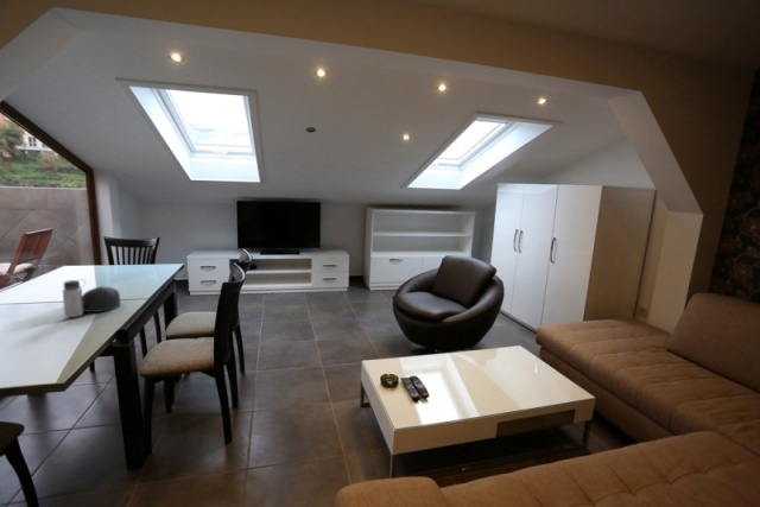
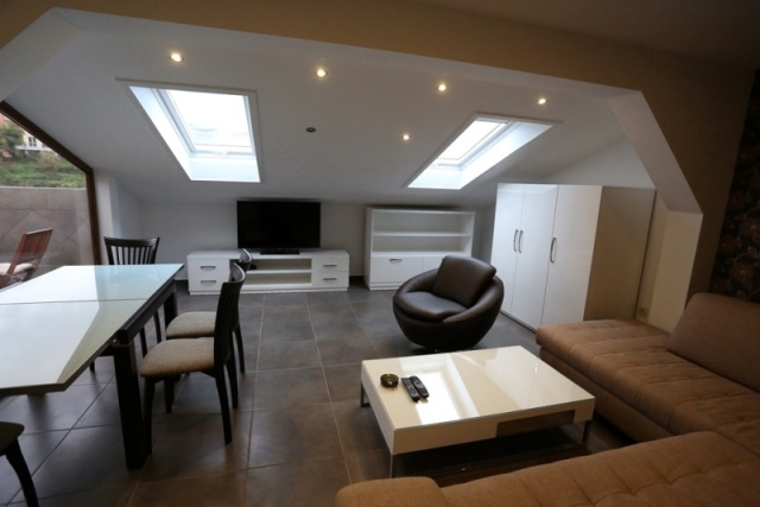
- water bottle [62,278,121,318]
